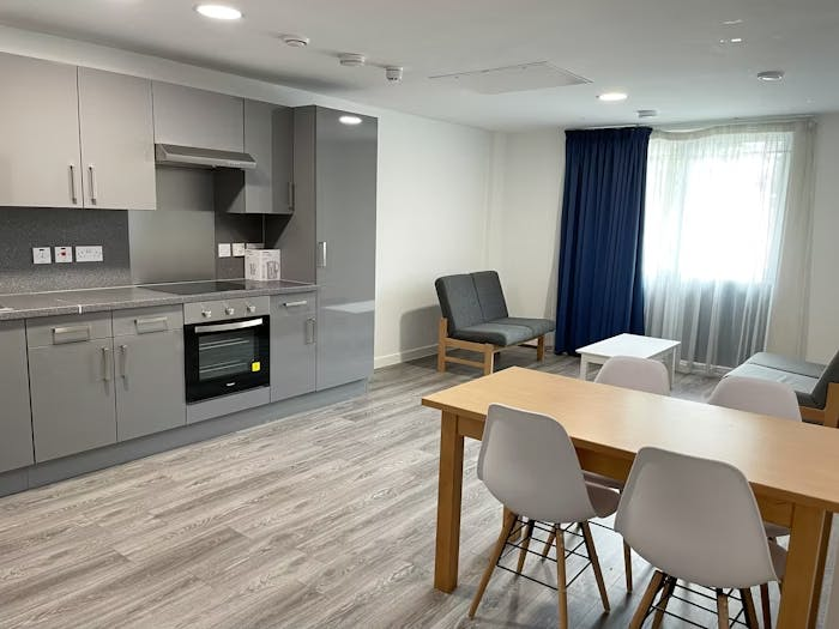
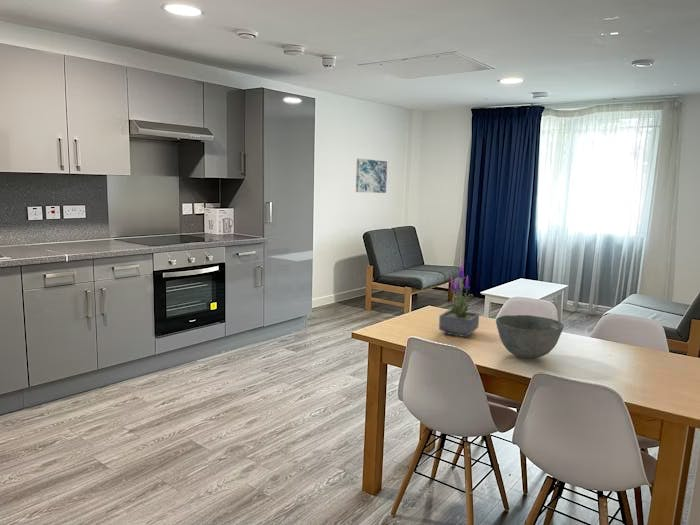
+ bowl [495,314,565,359]
+ potted plant [438,260,480,338]
+ wall art [355,158,388,194]
